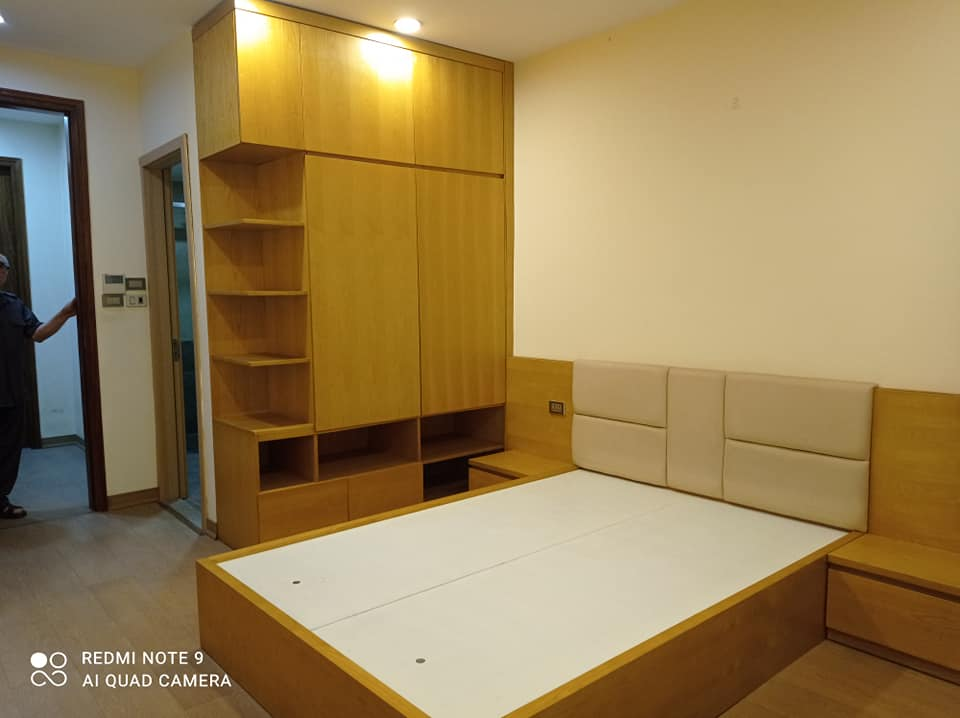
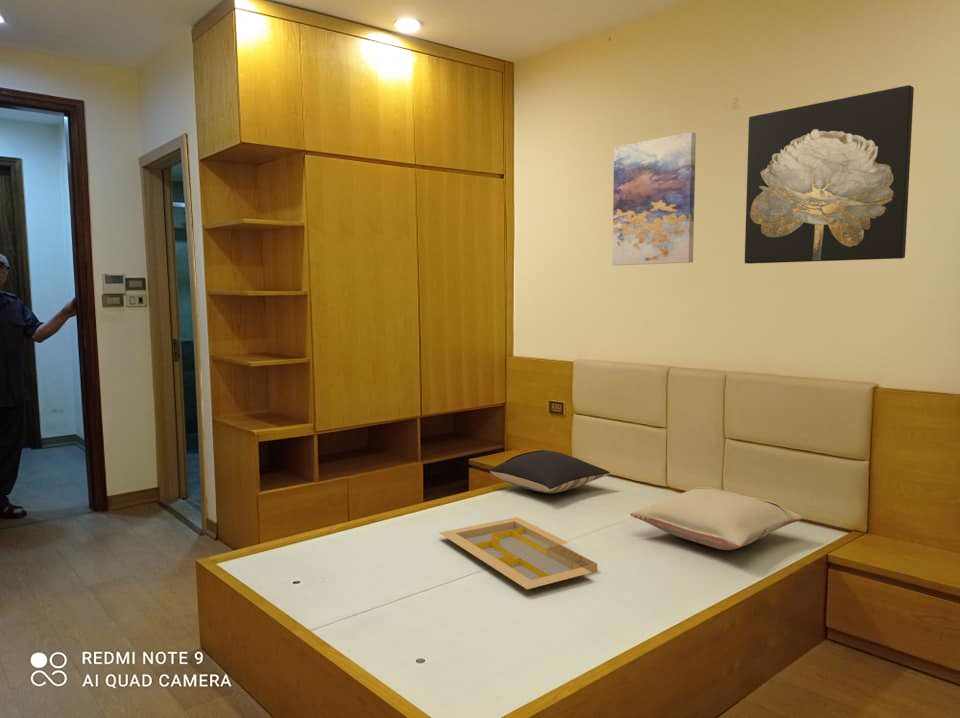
+ pillow [629,486,804,551]
+ serving tray [438,516,598,590]
+ pillow [489,449,611,494]
+ wall art [744,84,915,265]
+ wall art [612,131,697,266]
